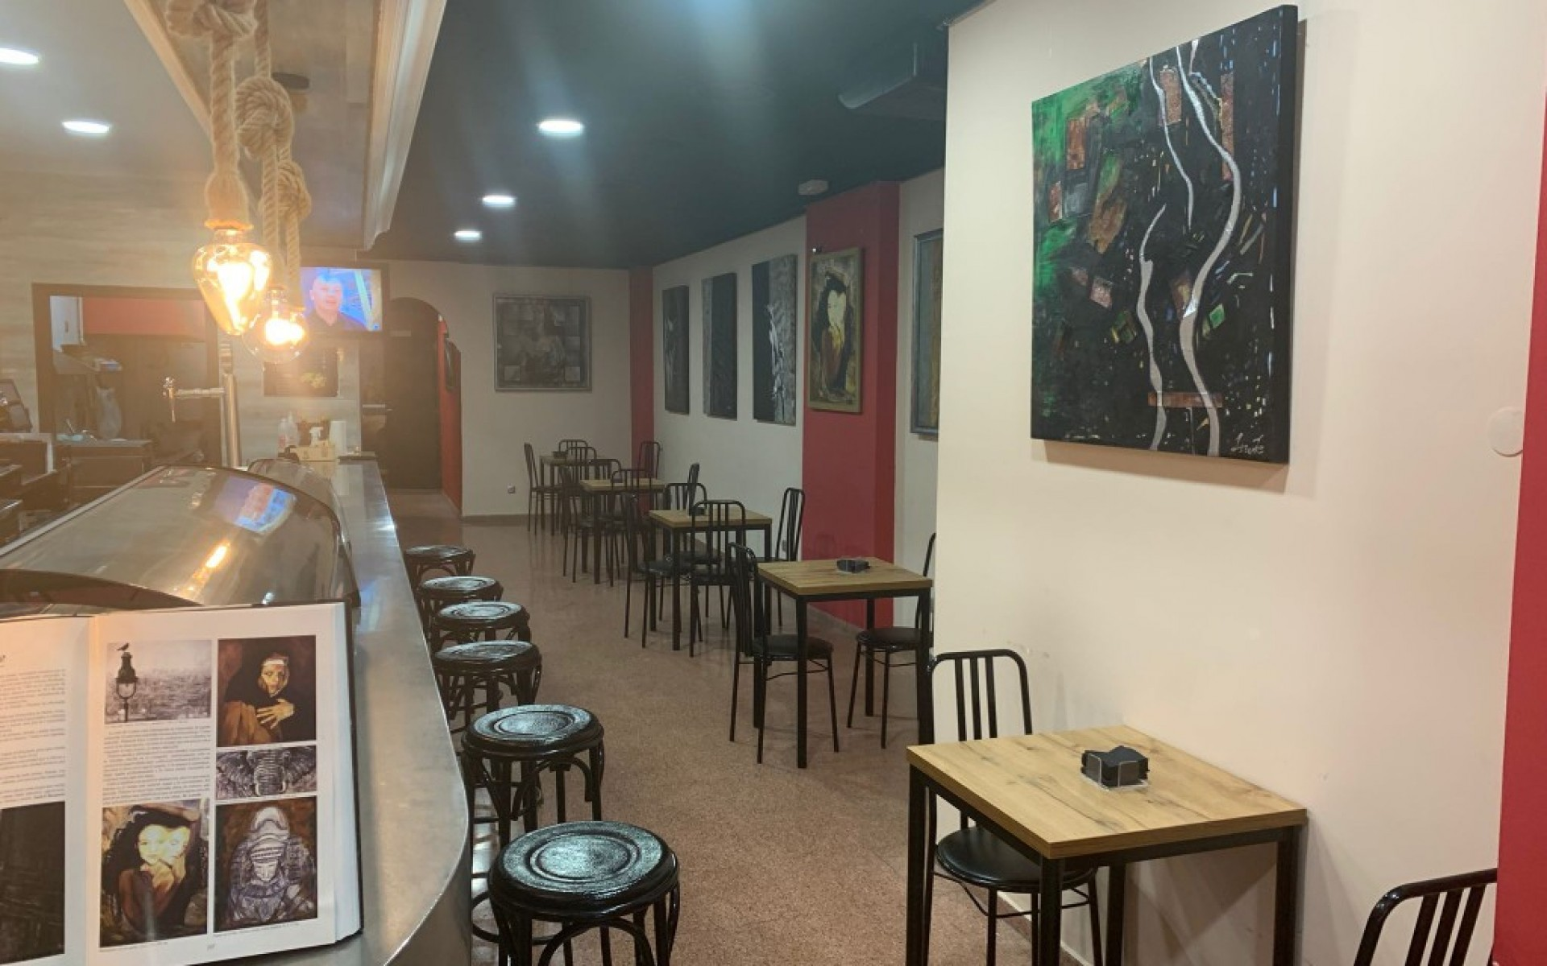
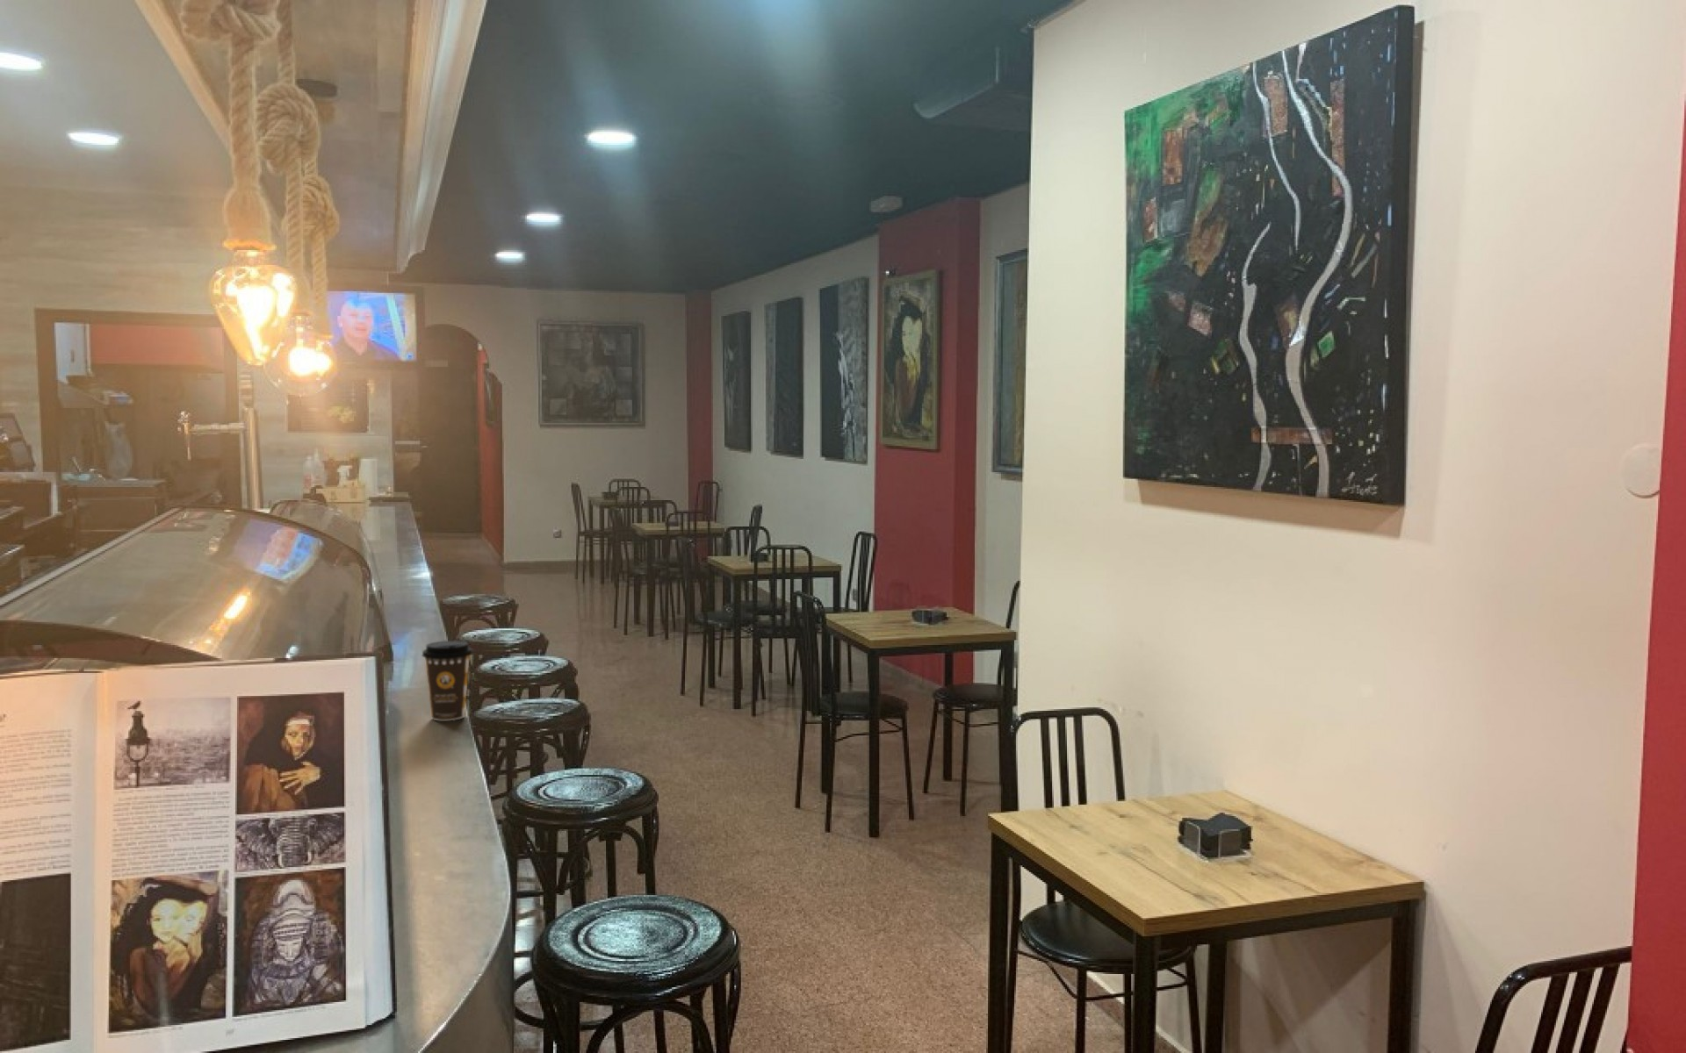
+ coffee cup [421,639,473,722]
